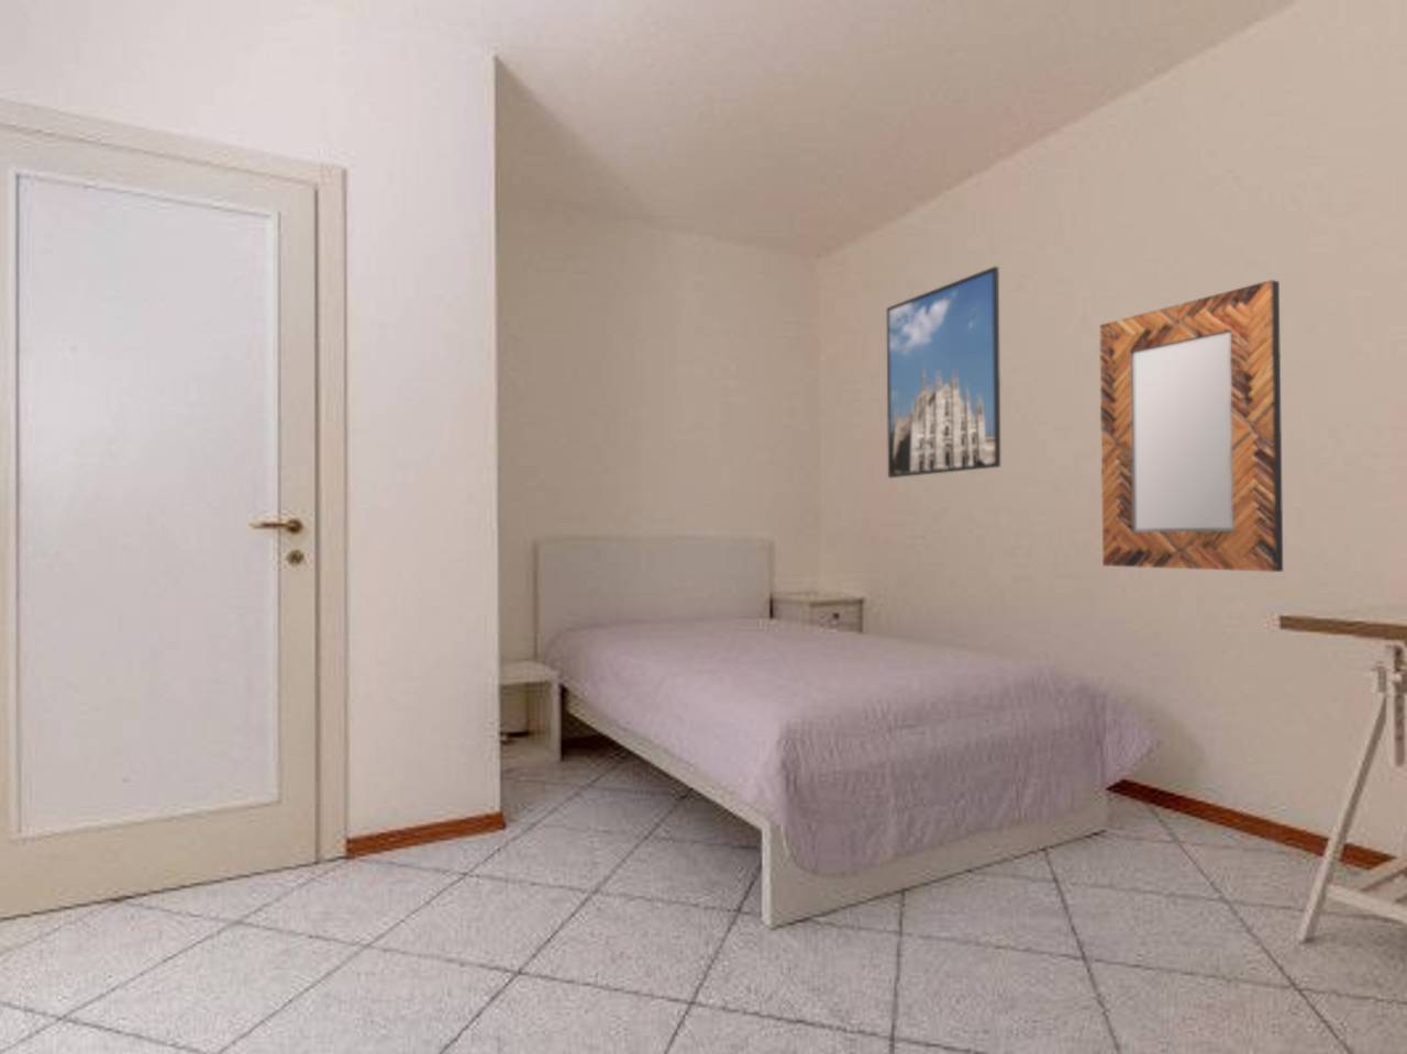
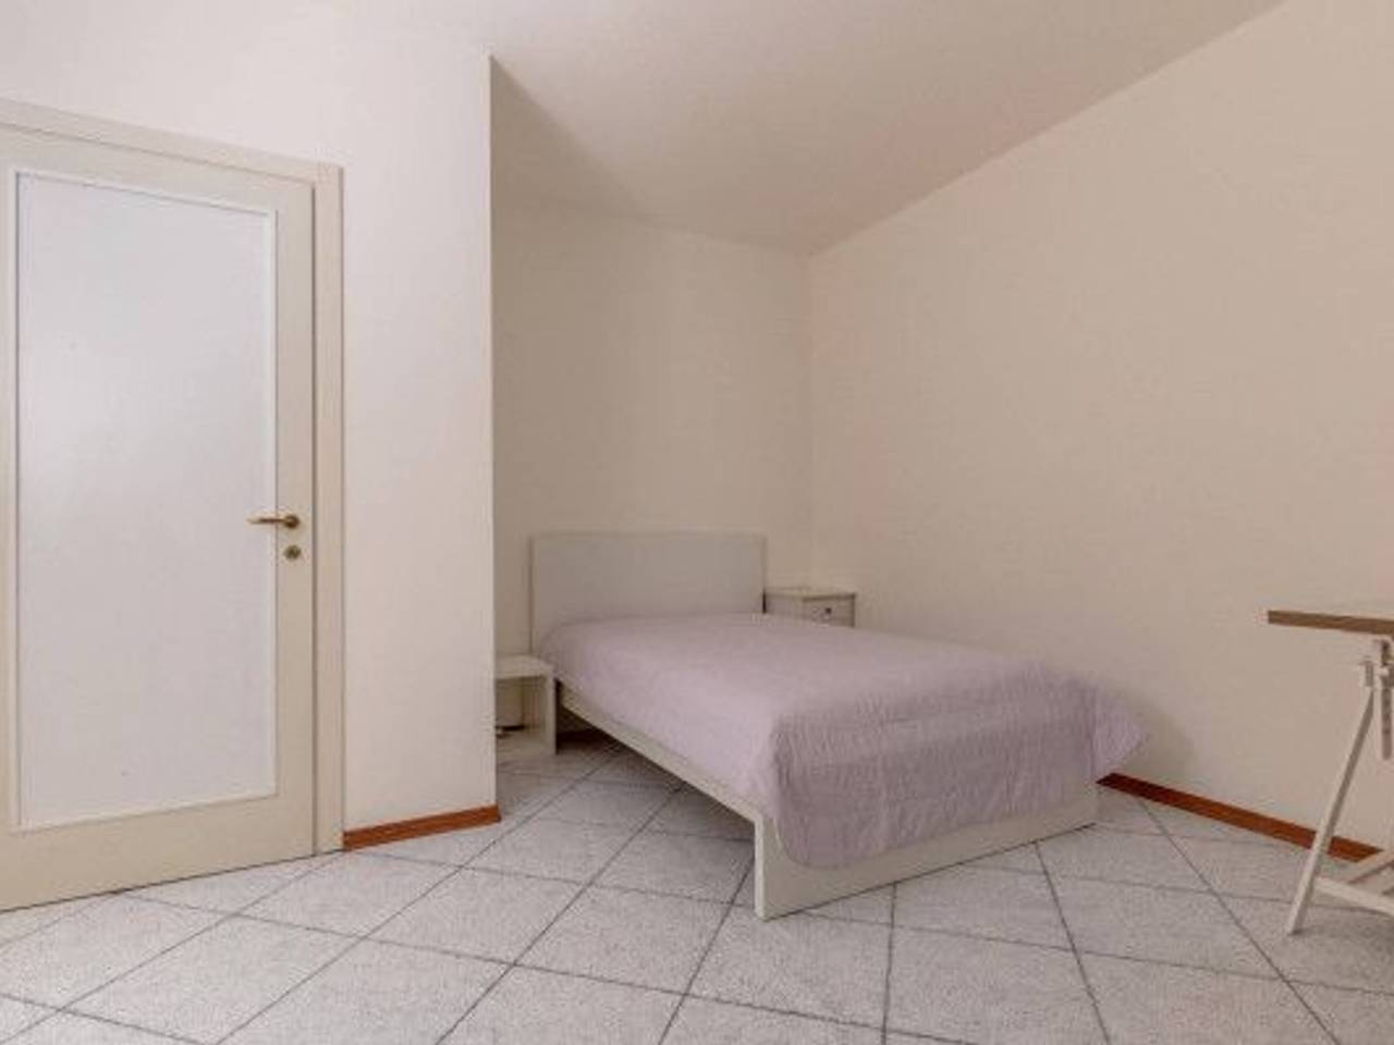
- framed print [886,266,1002,478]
- home mirror [1099,279,1284,574]
